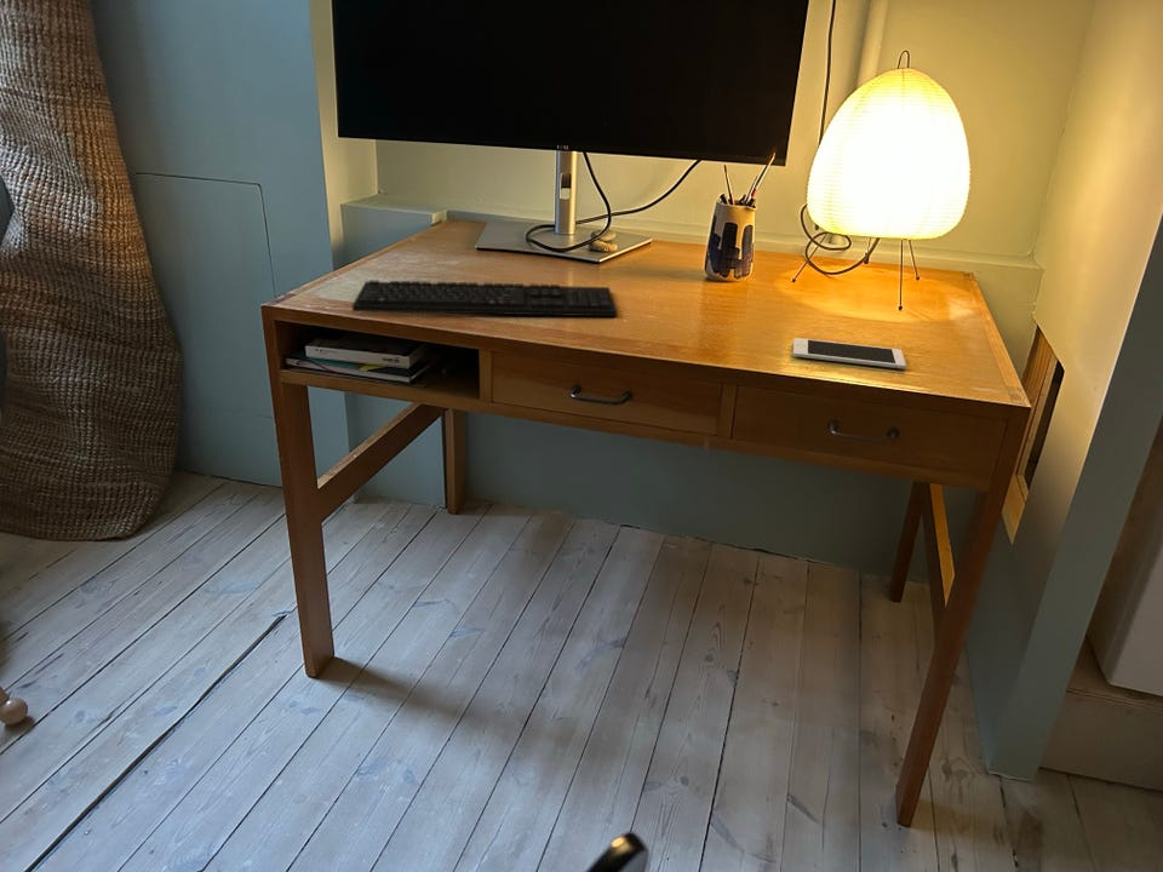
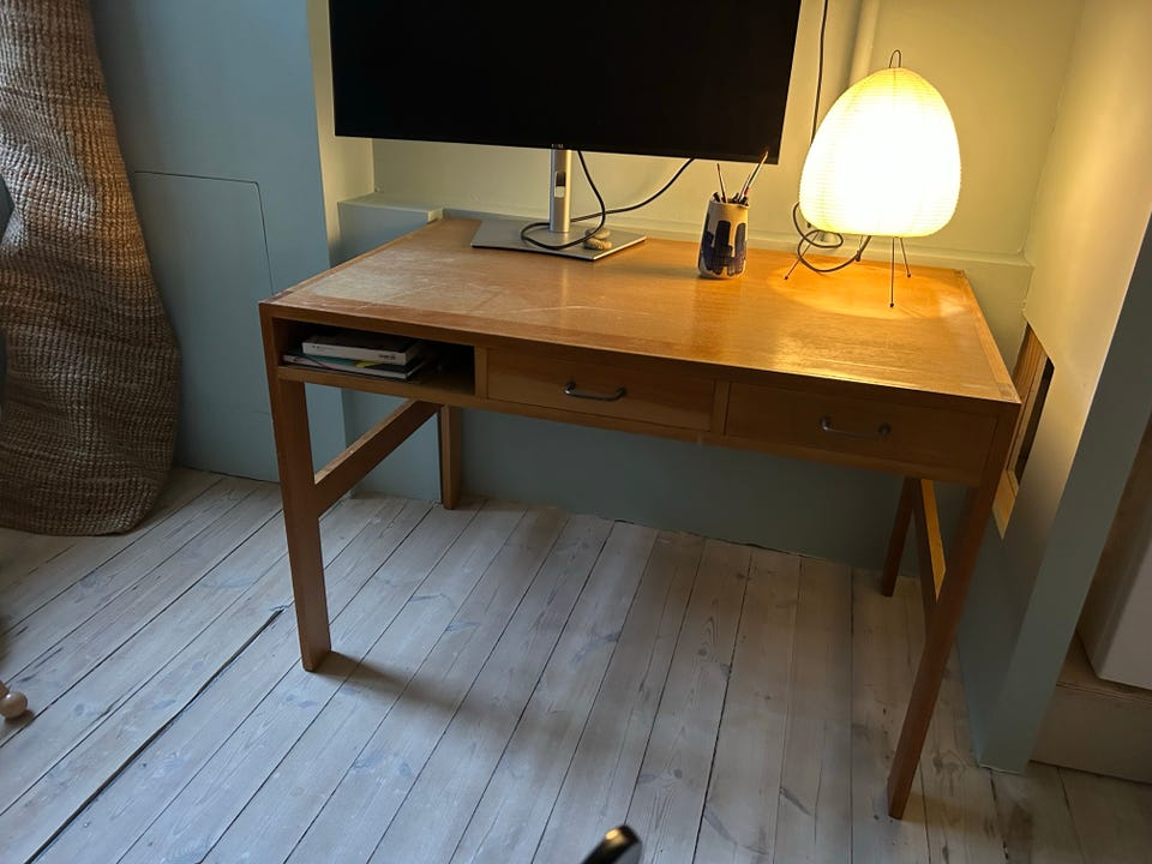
- keyboard [351,279,619,317]
- cell phone [792,337,907,371]
